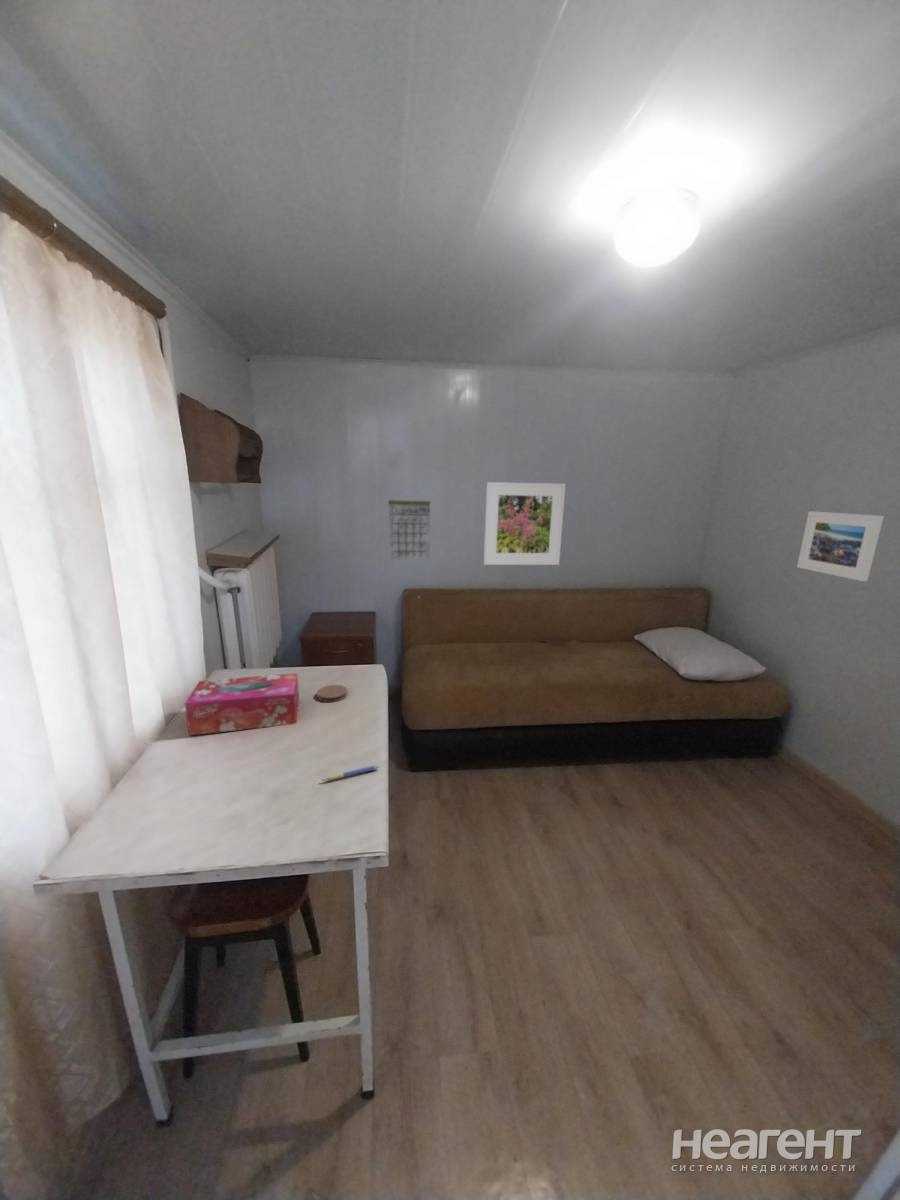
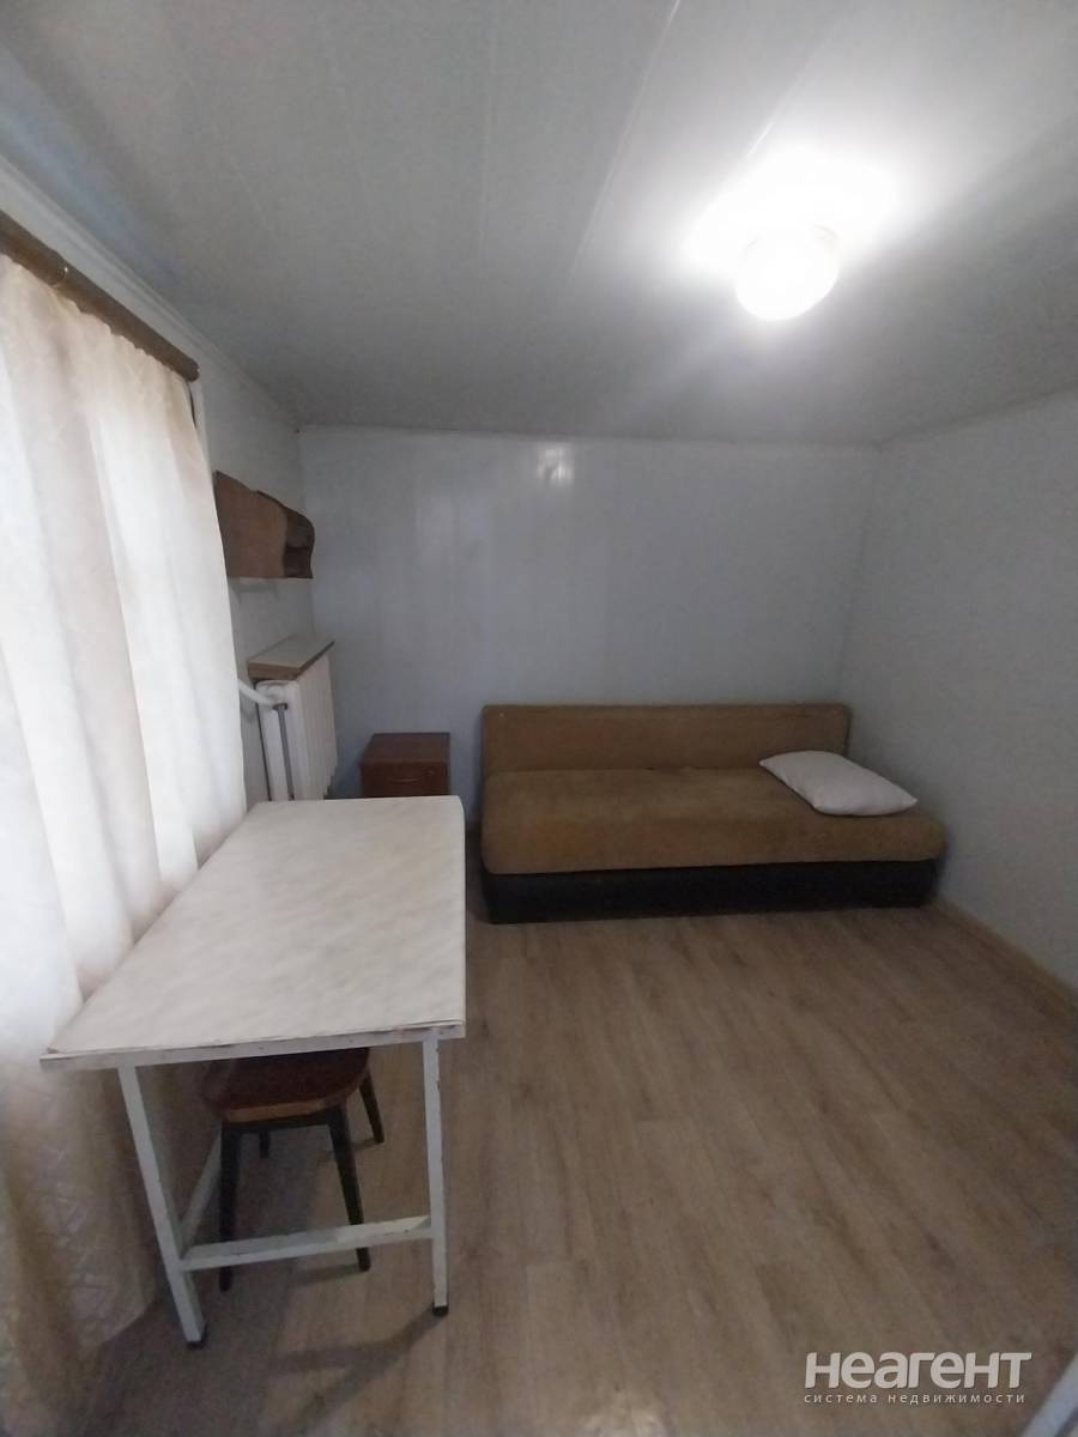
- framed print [483,481,567,566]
- calendar [387,486,431,561]
- pen [321,764,379,782]
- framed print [796,510,885,582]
- tissue box [184,672,300,736]
- coaster [316,684,348,703]
